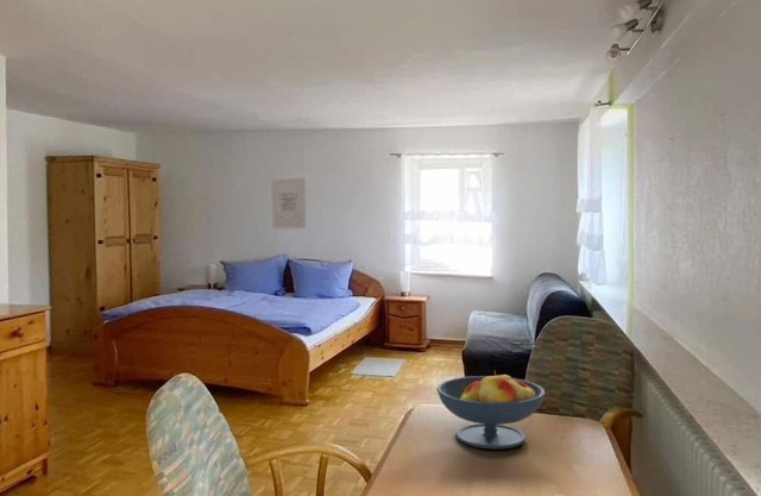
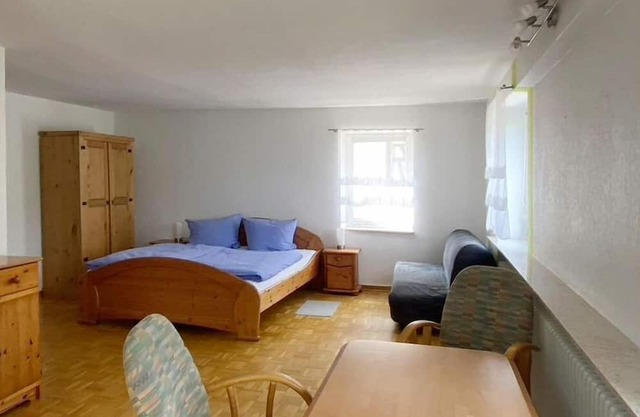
- fruit bowl [435,370,546,450]
- wall art [270,177,307,230]
